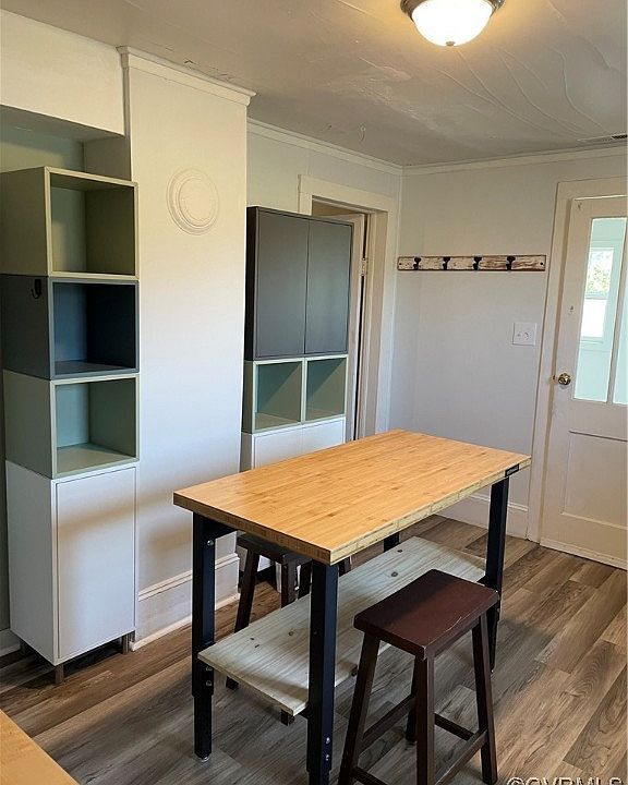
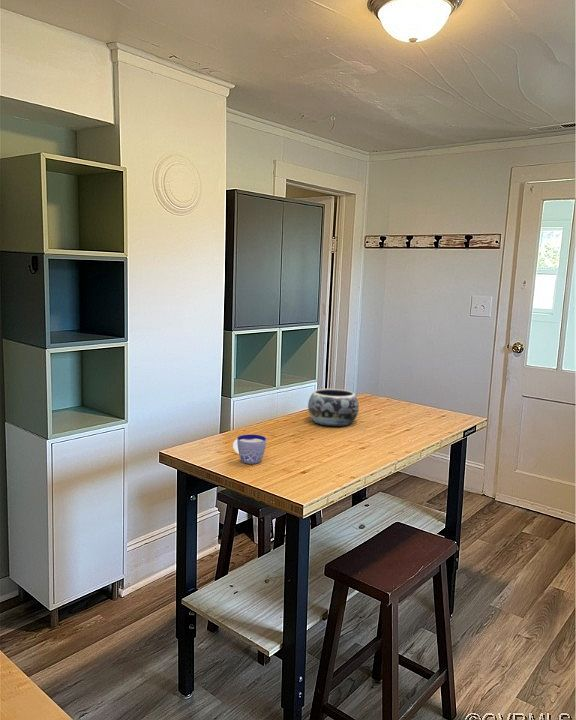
+ decorative bowl [307,388,360,428]
+ cup [232,434,267,465]
